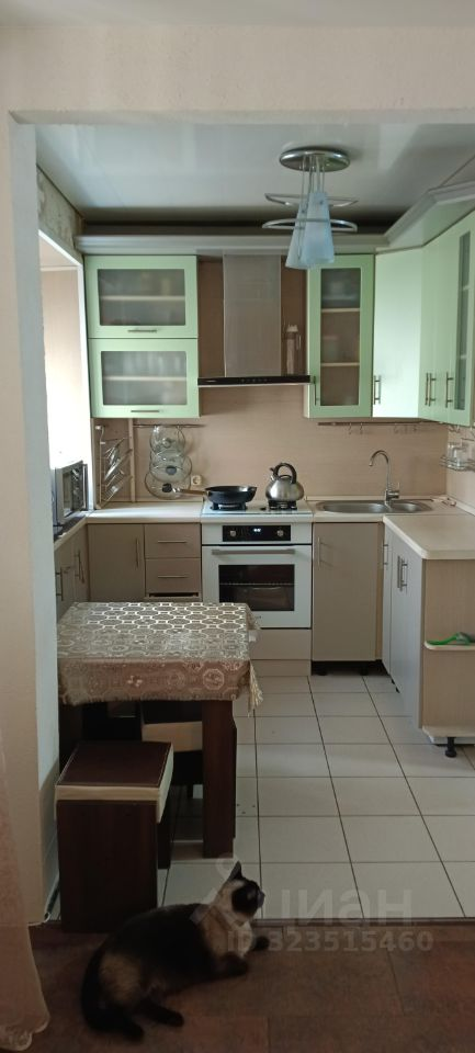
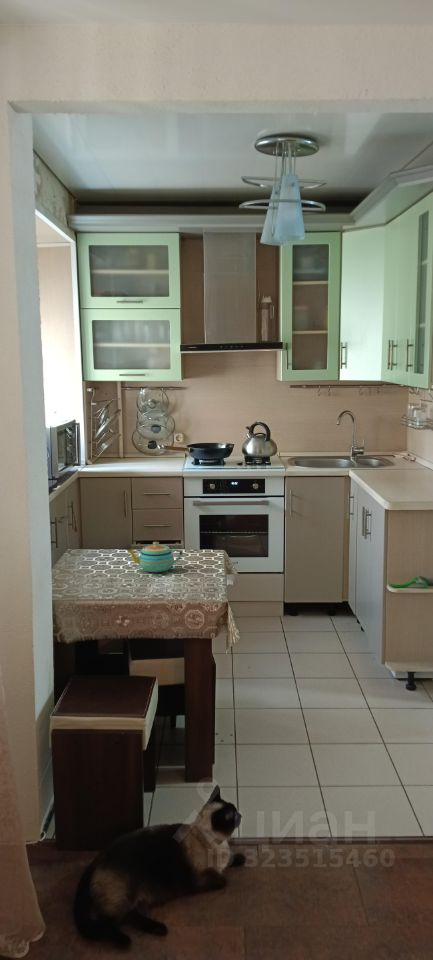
+ teapot [124,541,184,573]
